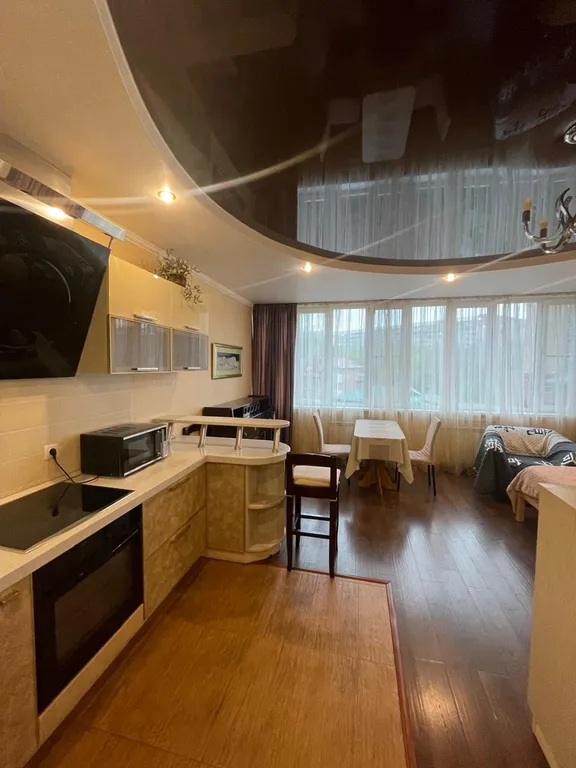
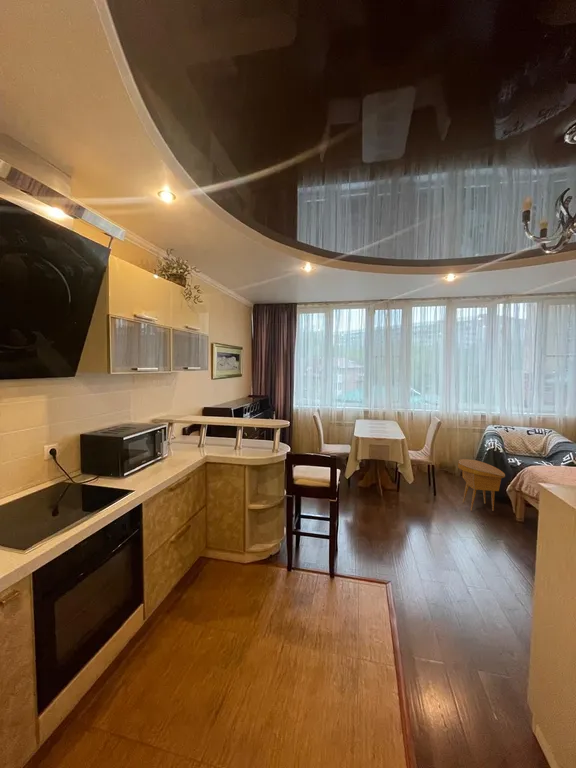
+ side table [457,458,506,512]
